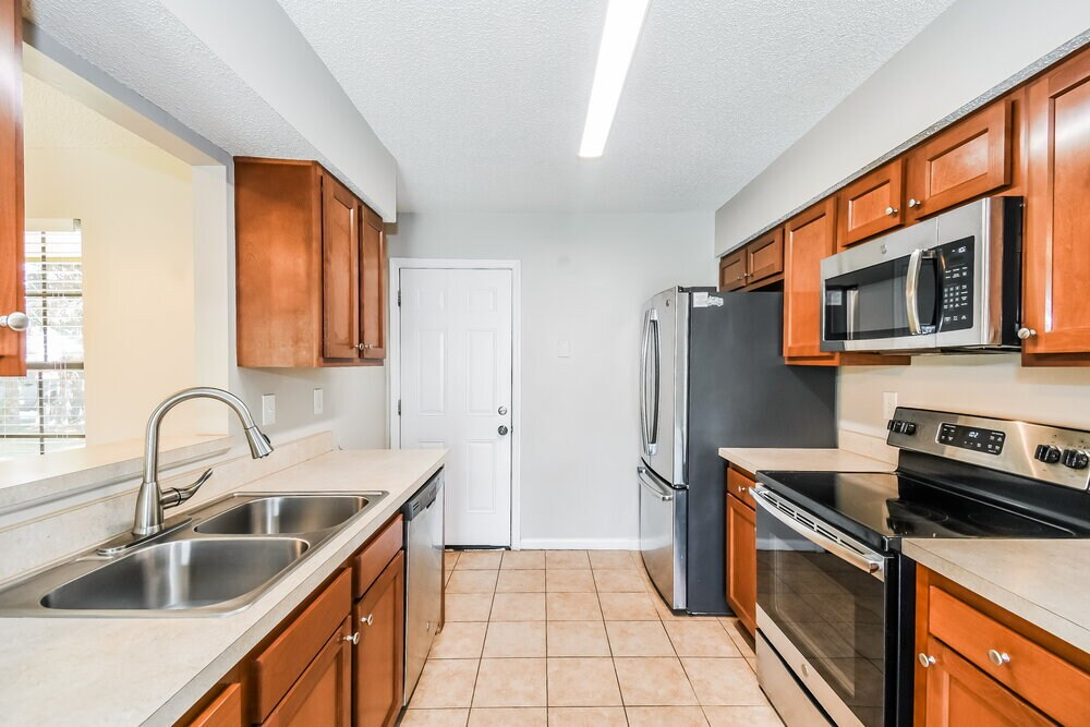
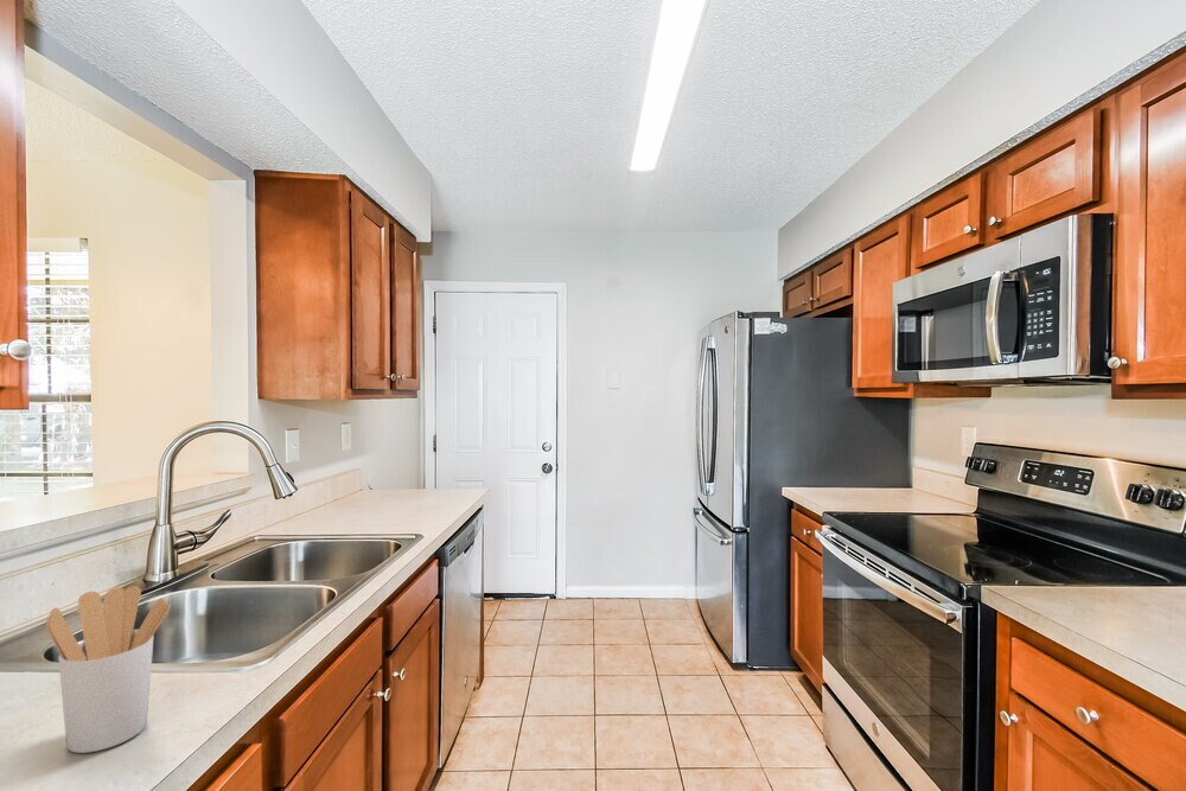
+ utensil holder [45,585,172,754]
